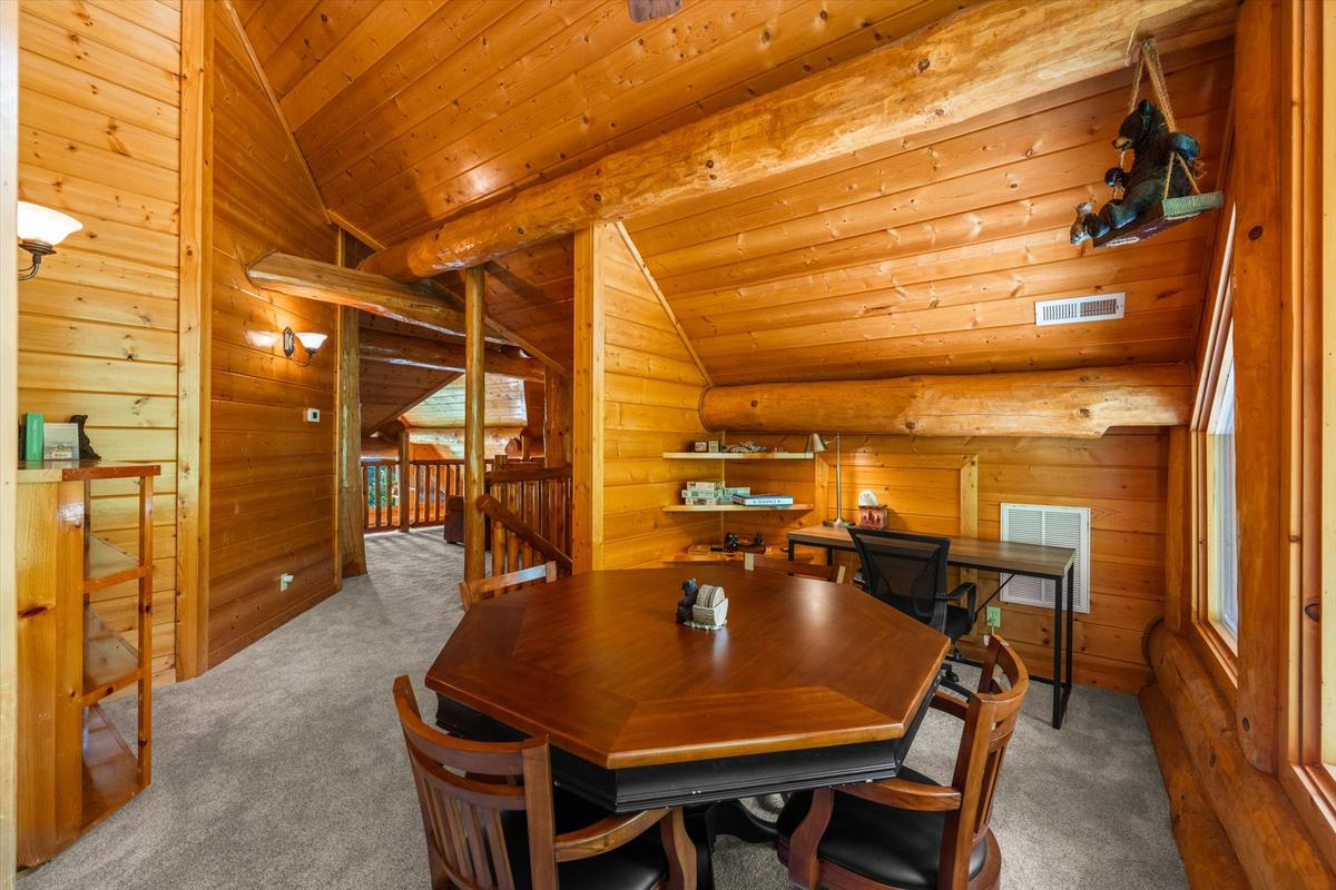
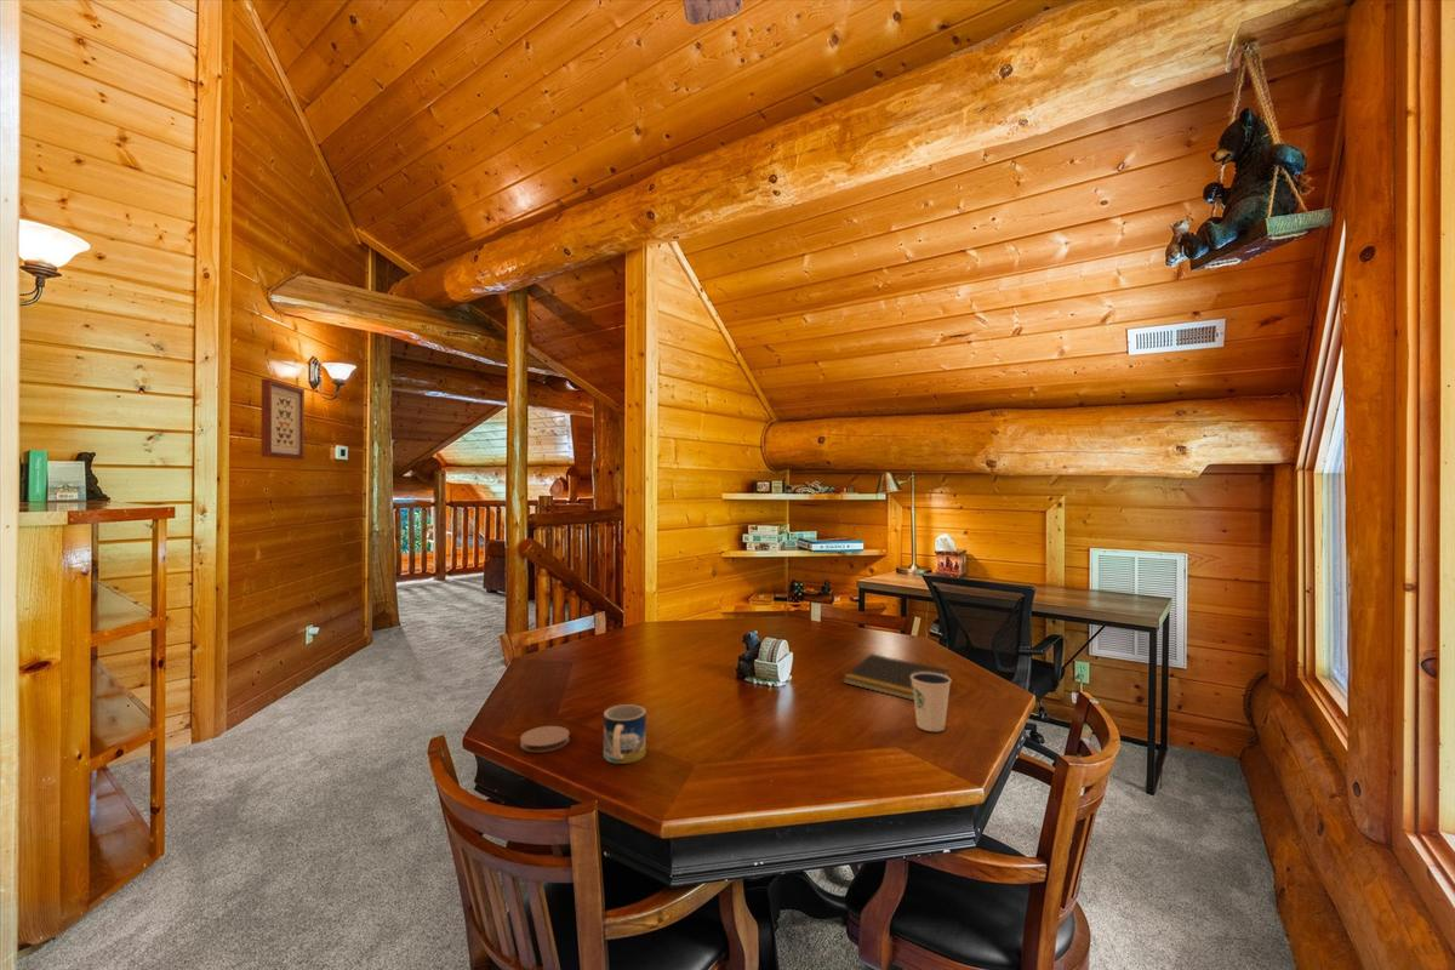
+ mug [603,703,647,765]
+ dixie cup [911,672,953,732]
+ wall art [259,378,306,461]
+ coaster [519,725,571,754]
+ notepad [841,652,951,702]
